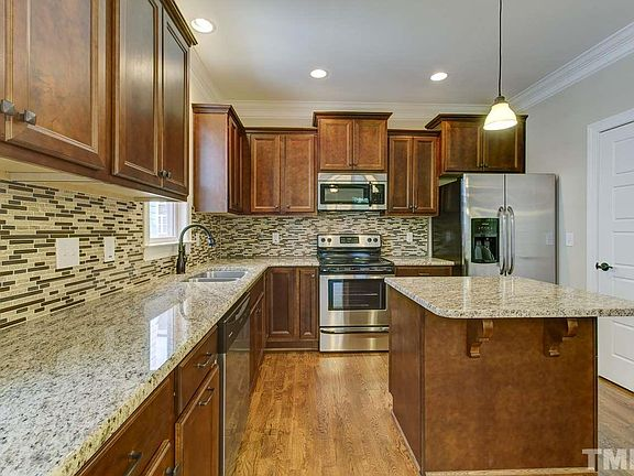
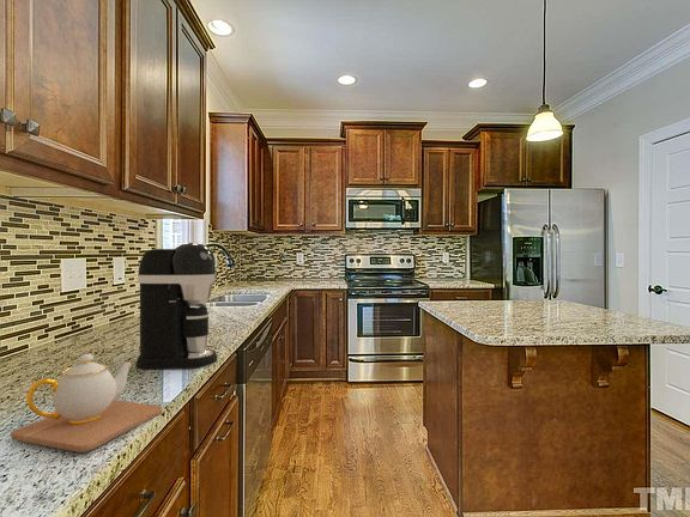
+ coffee maker [135,242,218,370]
+ teapot [10,353,164,454]
